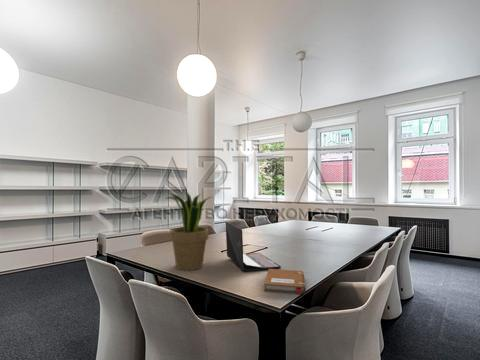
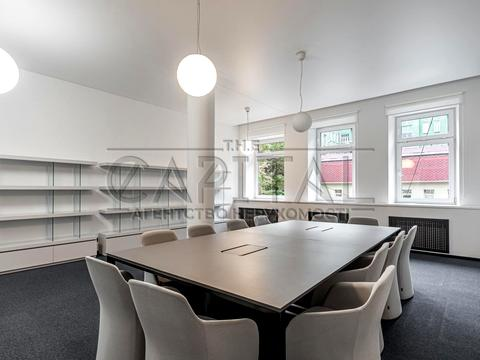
- laptop [225,221,282,272]
- notebook [263,268,307,295]
- potted plant [164,190,213,271]
